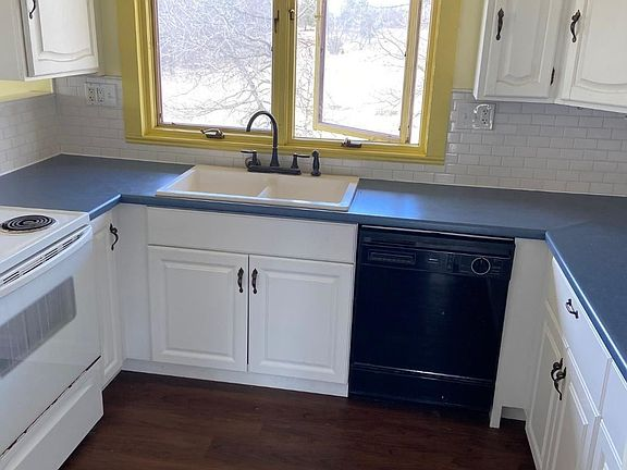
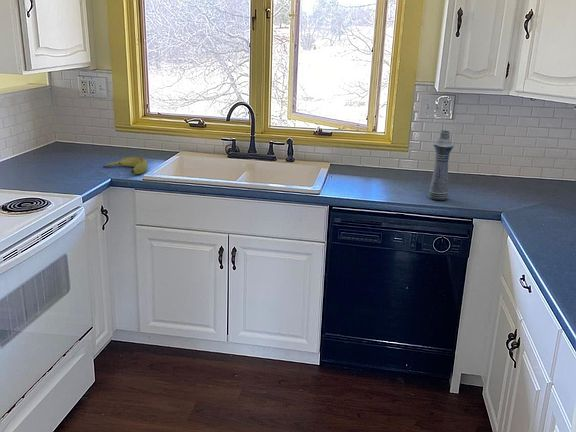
+ bottle [427,129,455,201]
+ banana [102,156,149,175]
